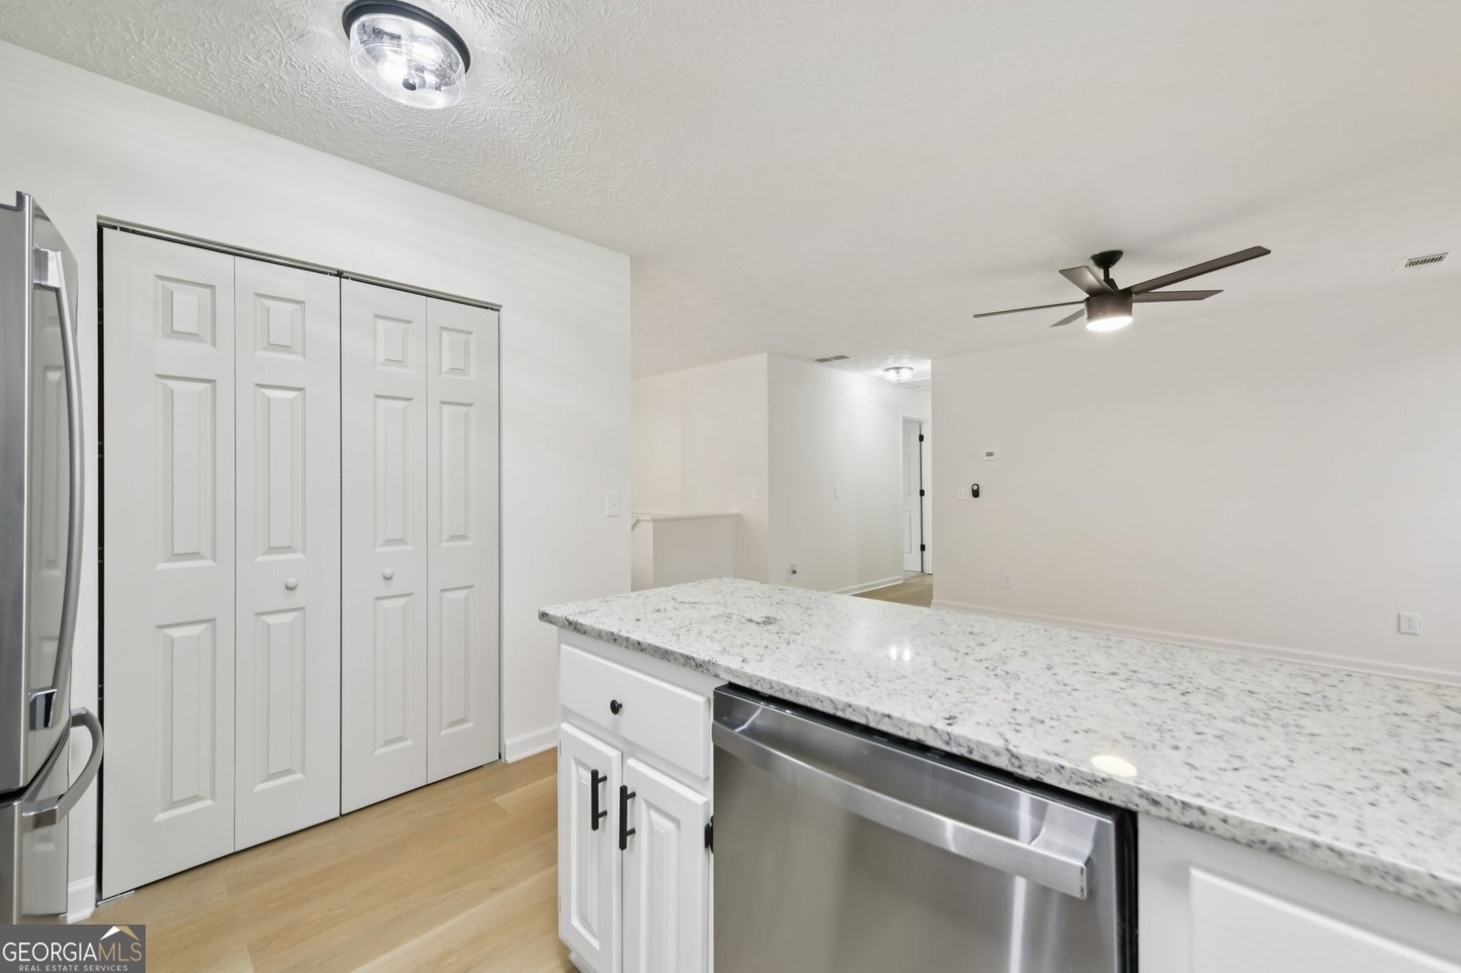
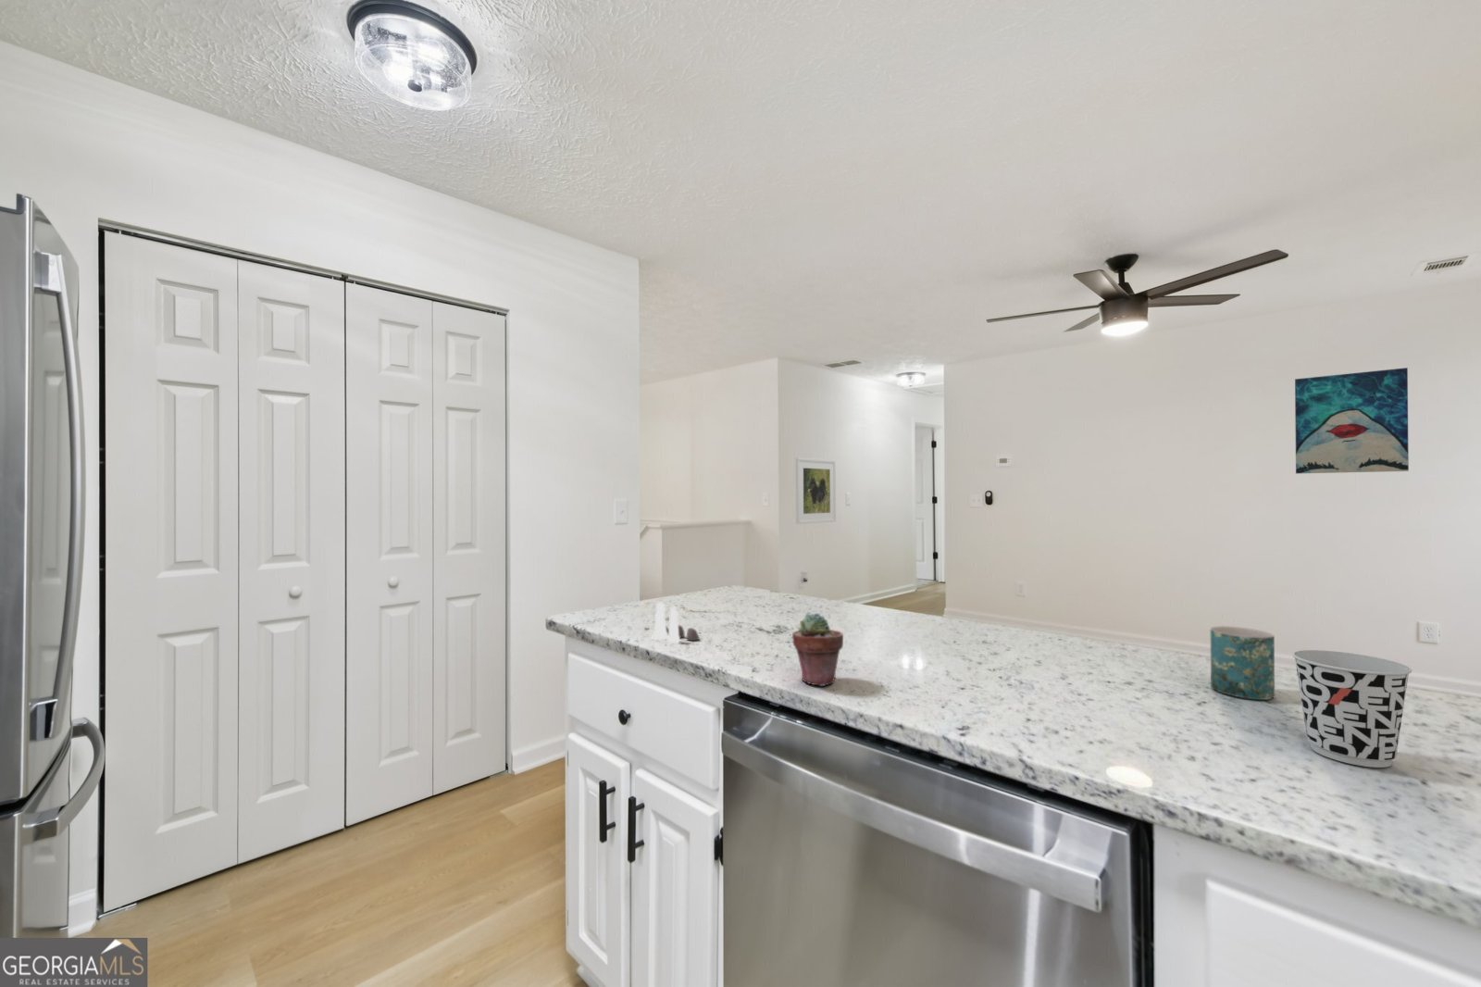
+ cup [1292,649,1413,769]
+ wall art [1294,367,1409,475]
+ salt and pepper shaker set [652,601,700,643]
+ potted succulent [792,612,845,687]
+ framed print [795,456,837,525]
+ mug [1210,625,1275,701]
